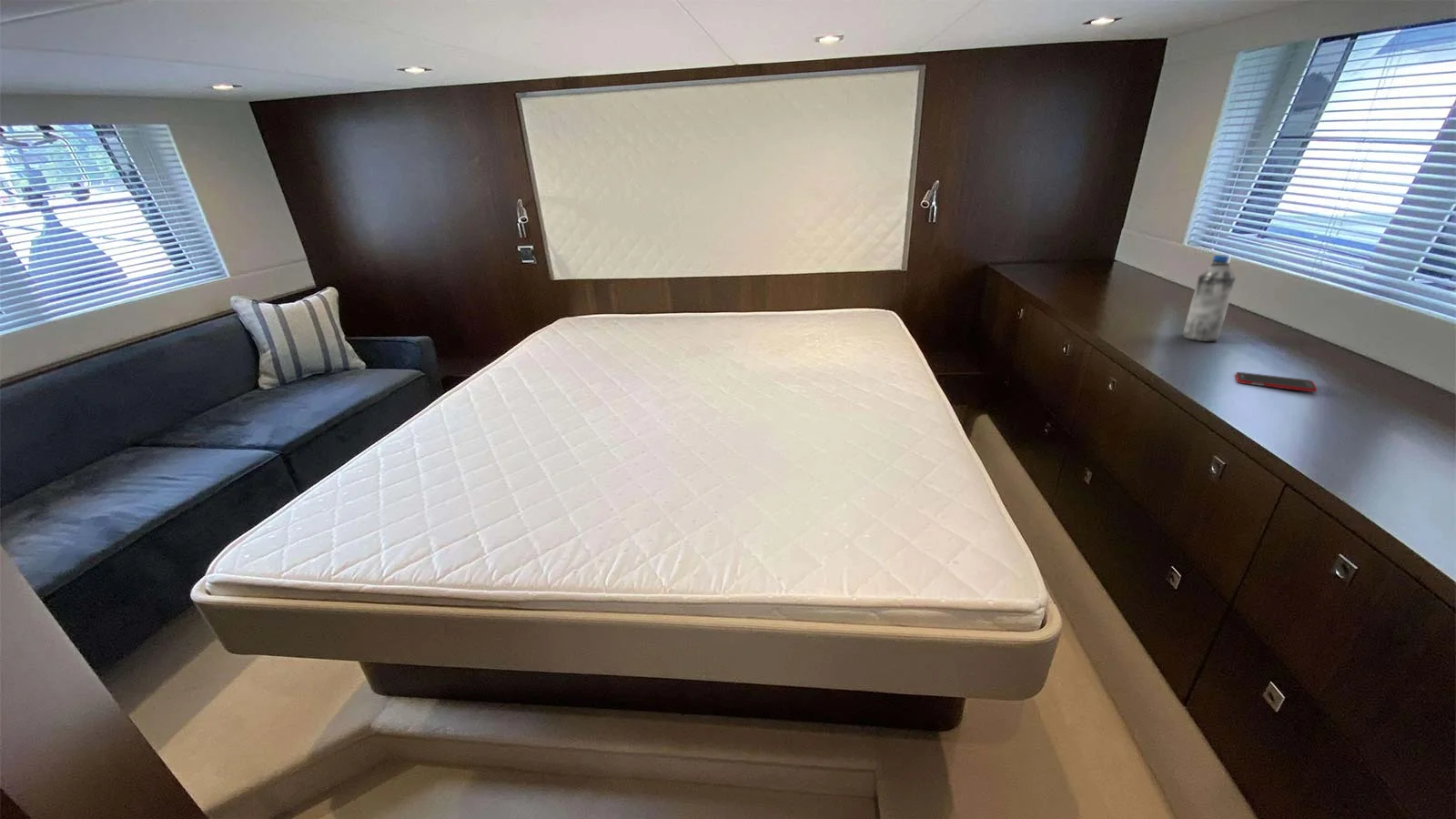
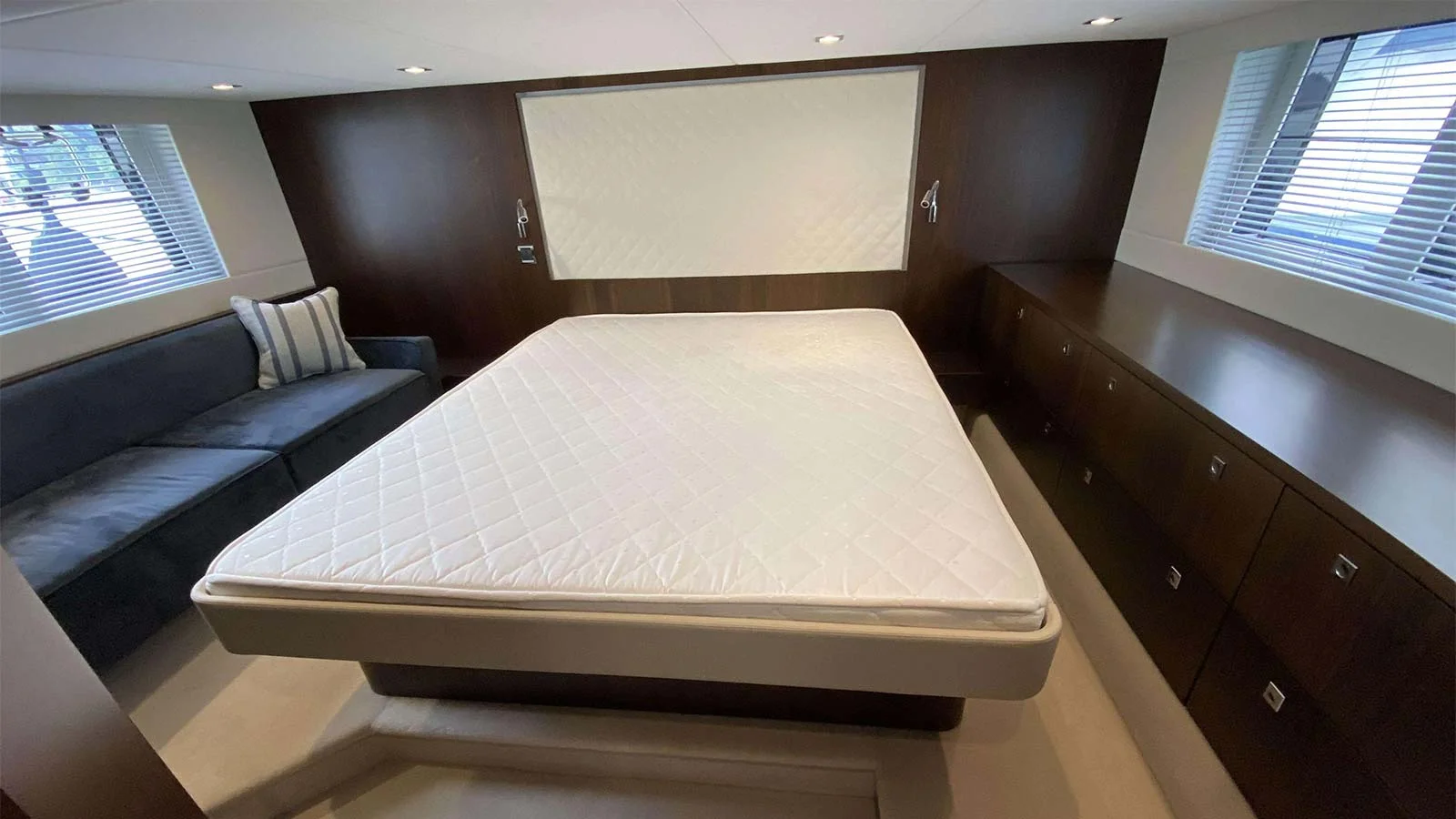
- water bottle [1182,254,1237,342]
- cell phone [1235,371,1319,393]
